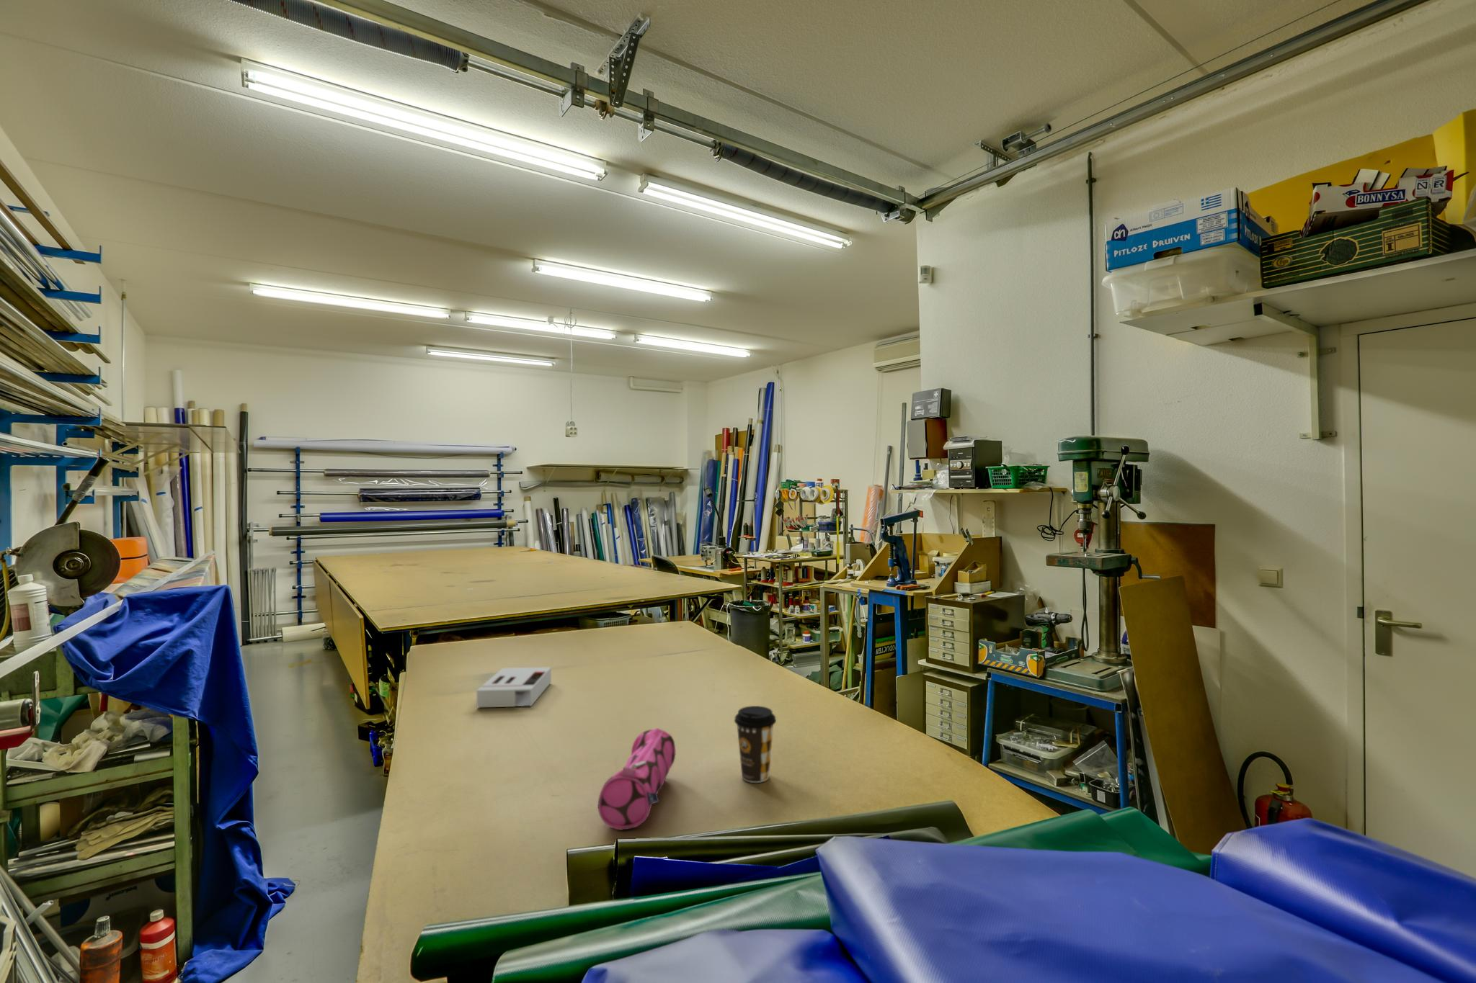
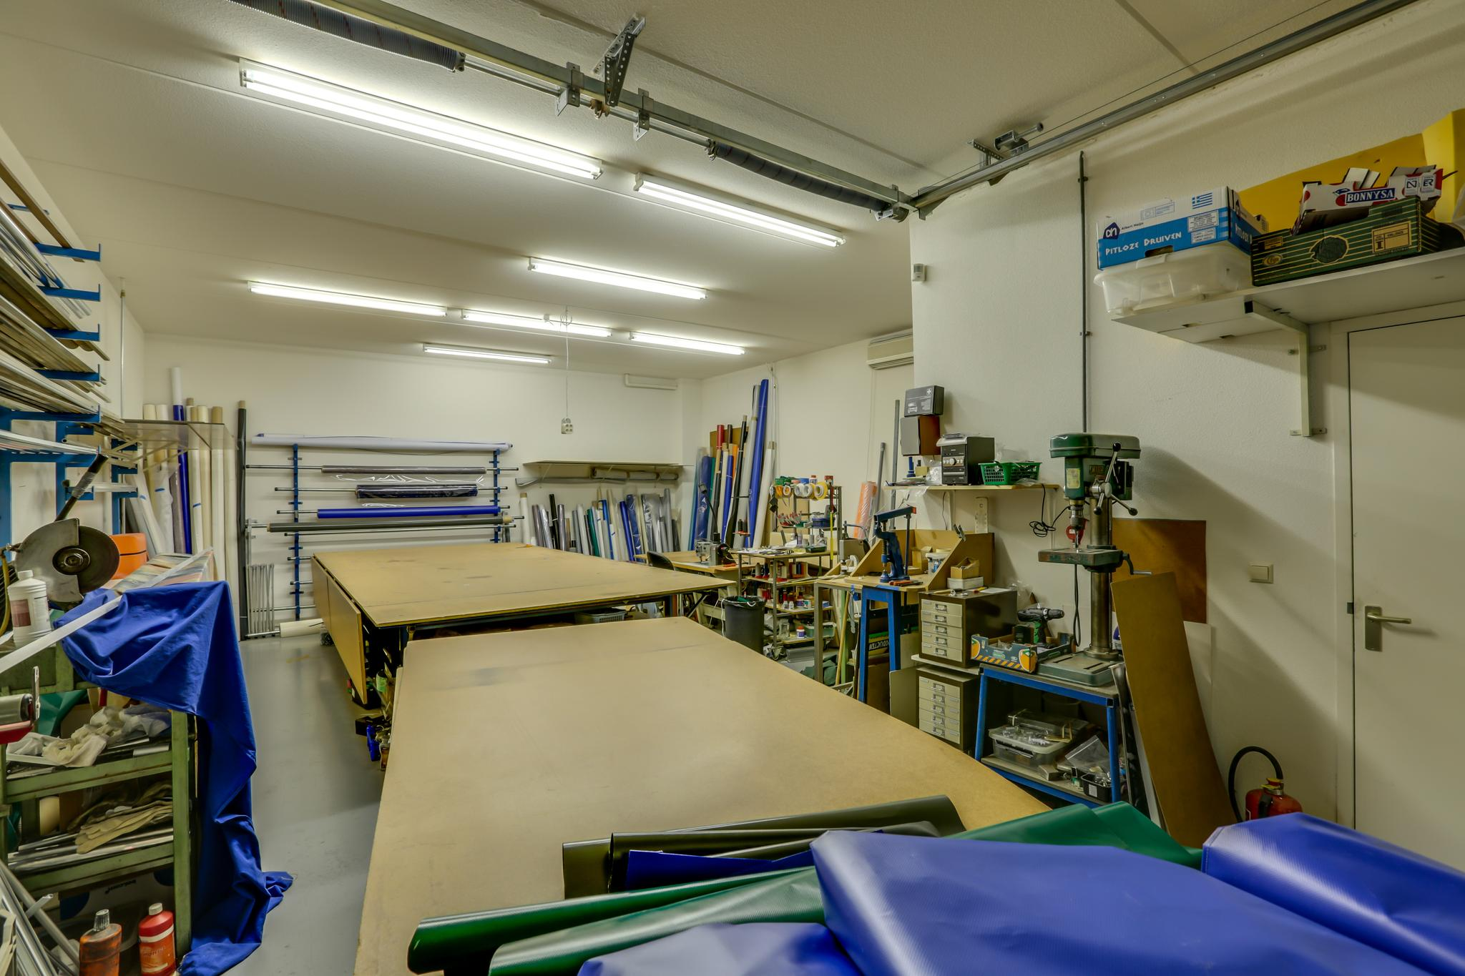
- coffee cup [734,705,777,783]
- tool organizer [475,666,552,708]
- pencil case [597,727,676,831]
